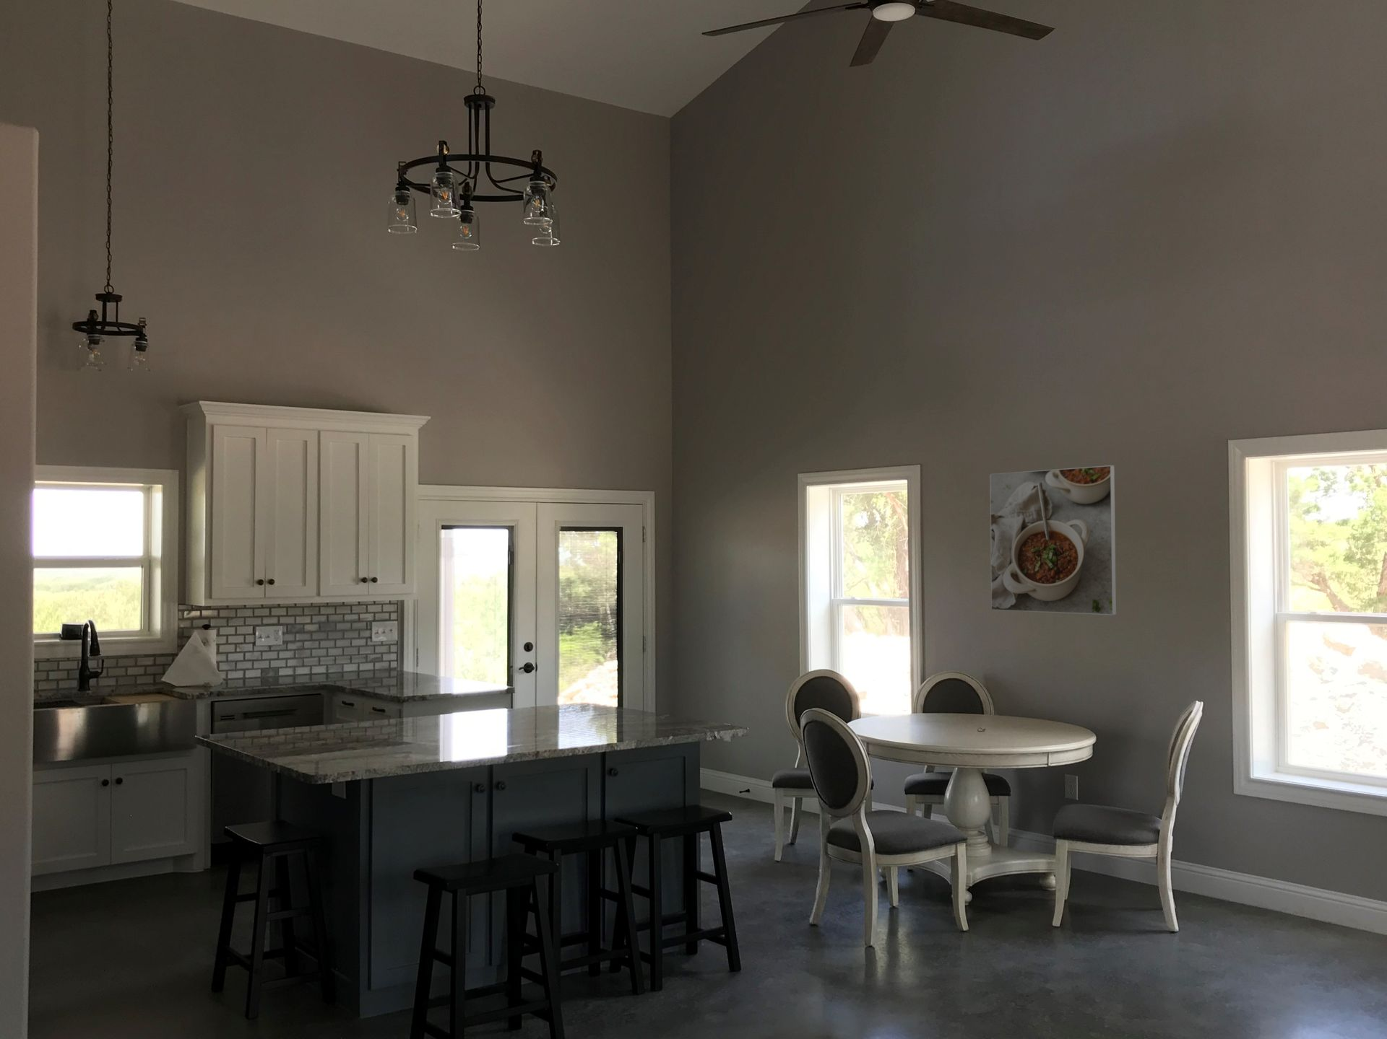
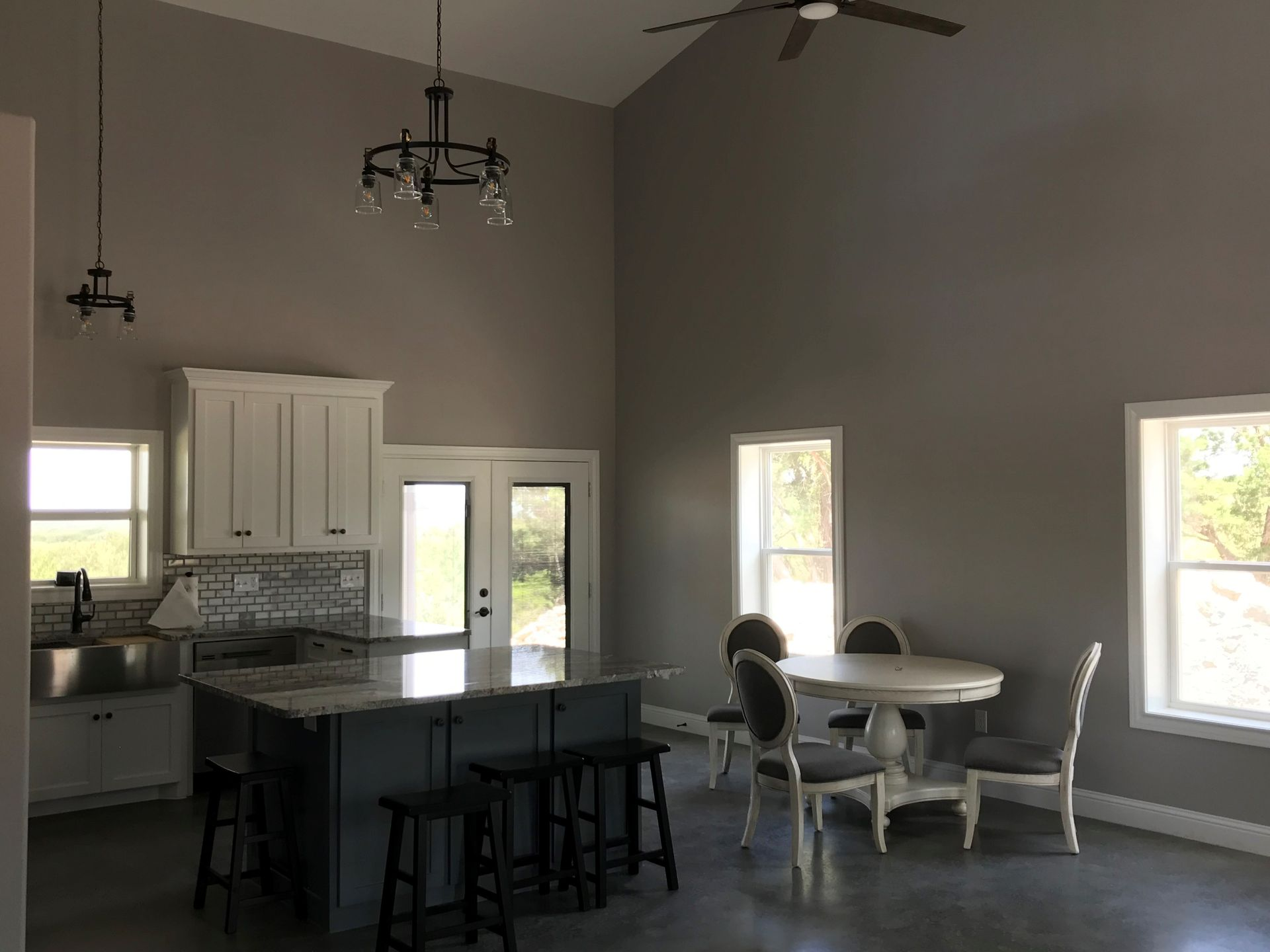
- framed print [989,465,1117,616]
